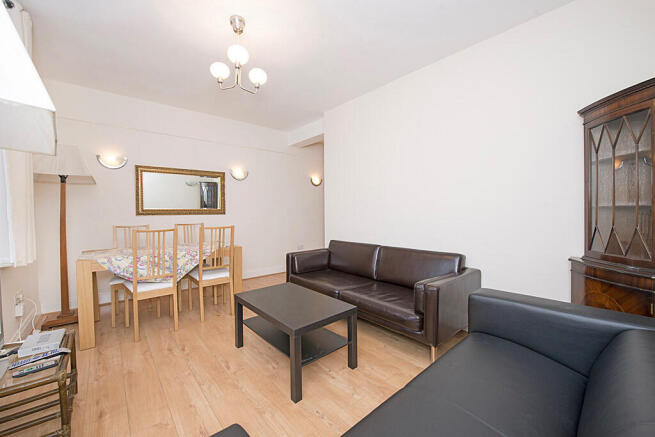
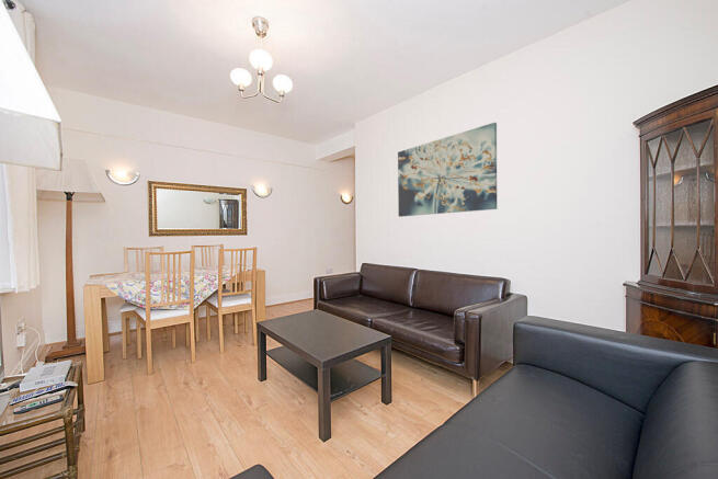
+ wall art [397,122,498,218]
